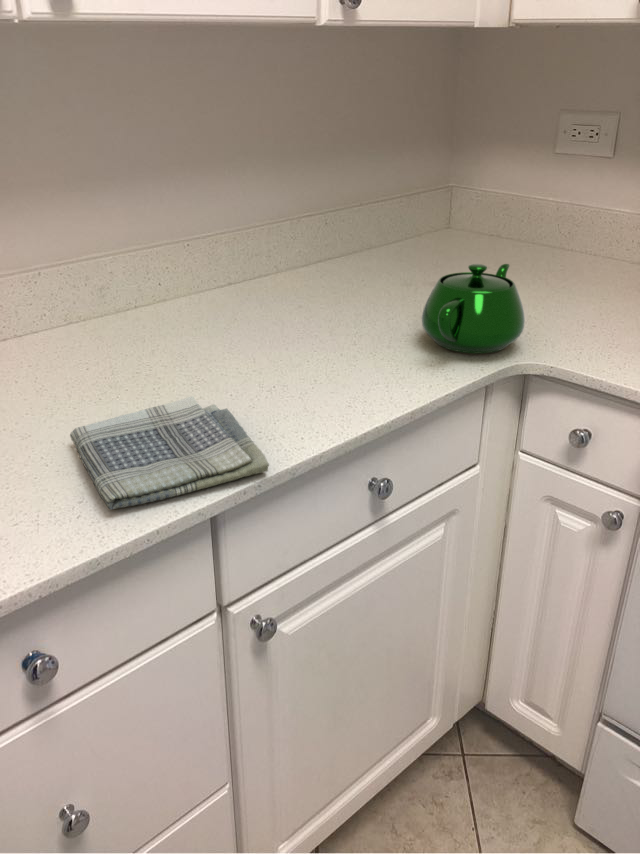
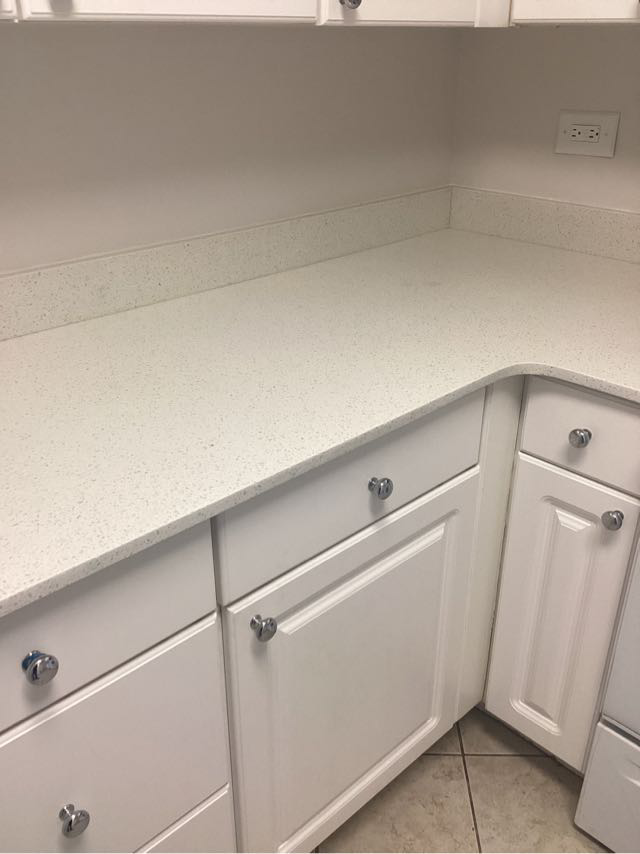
- teapot [421,263,526,354]
- dish towel [69,395,270,511]
